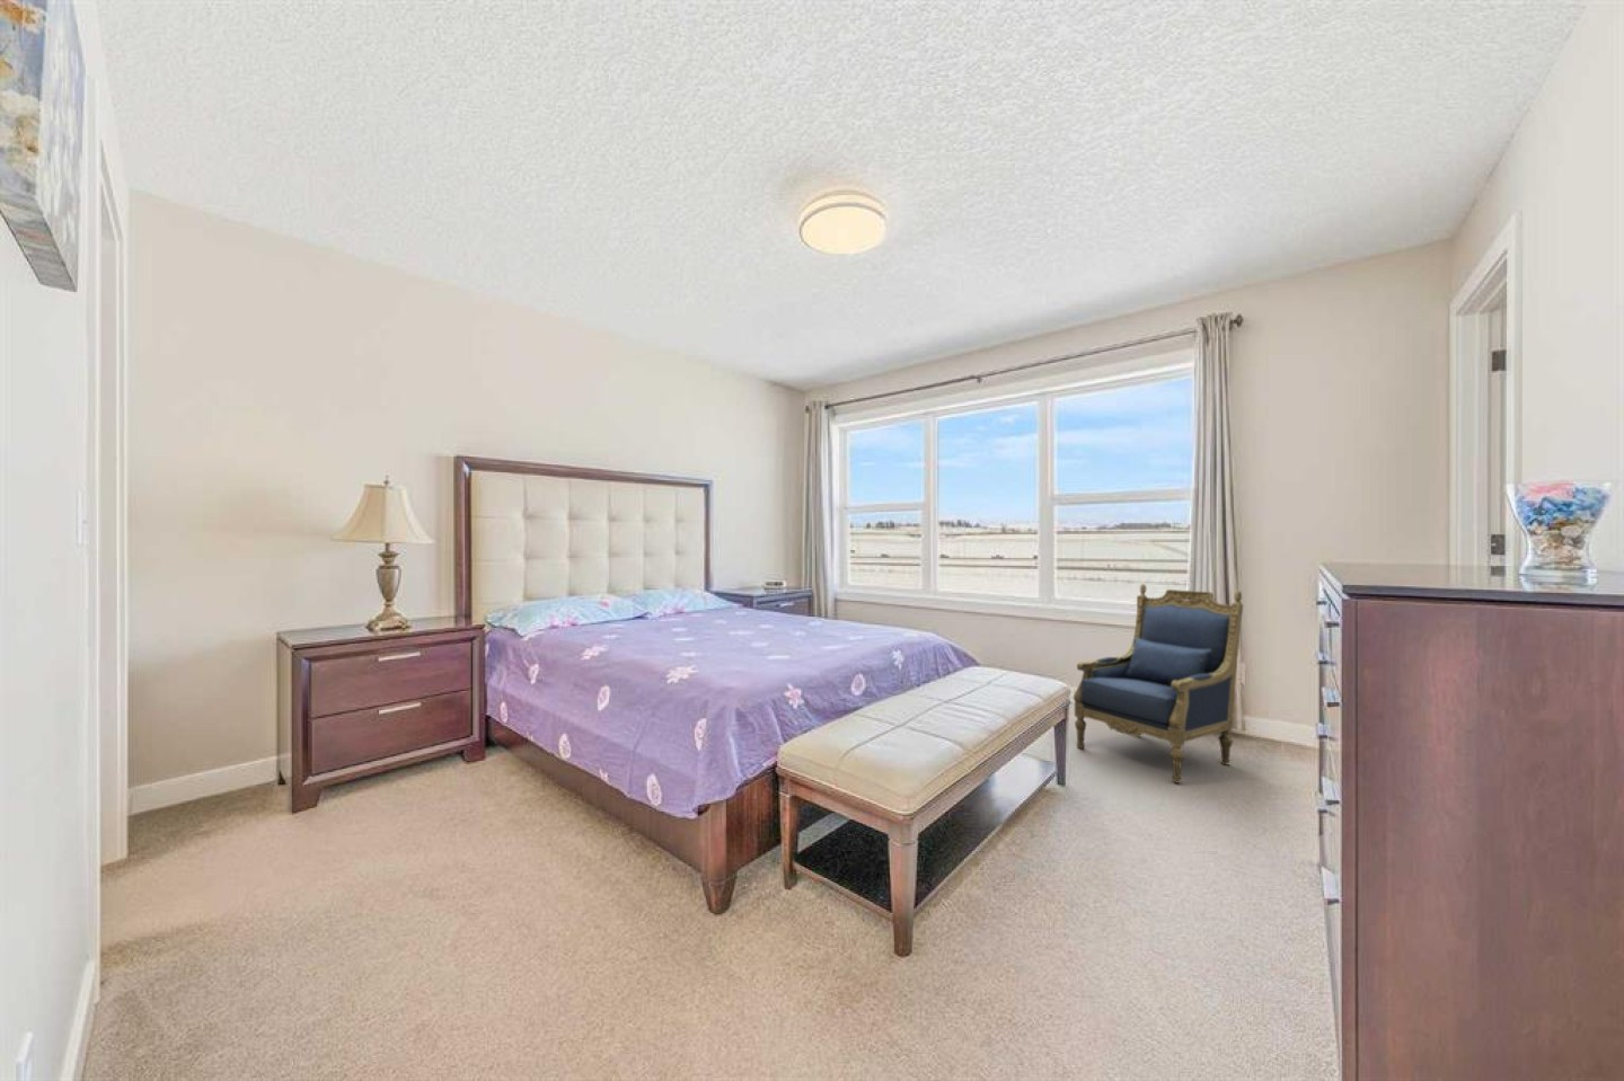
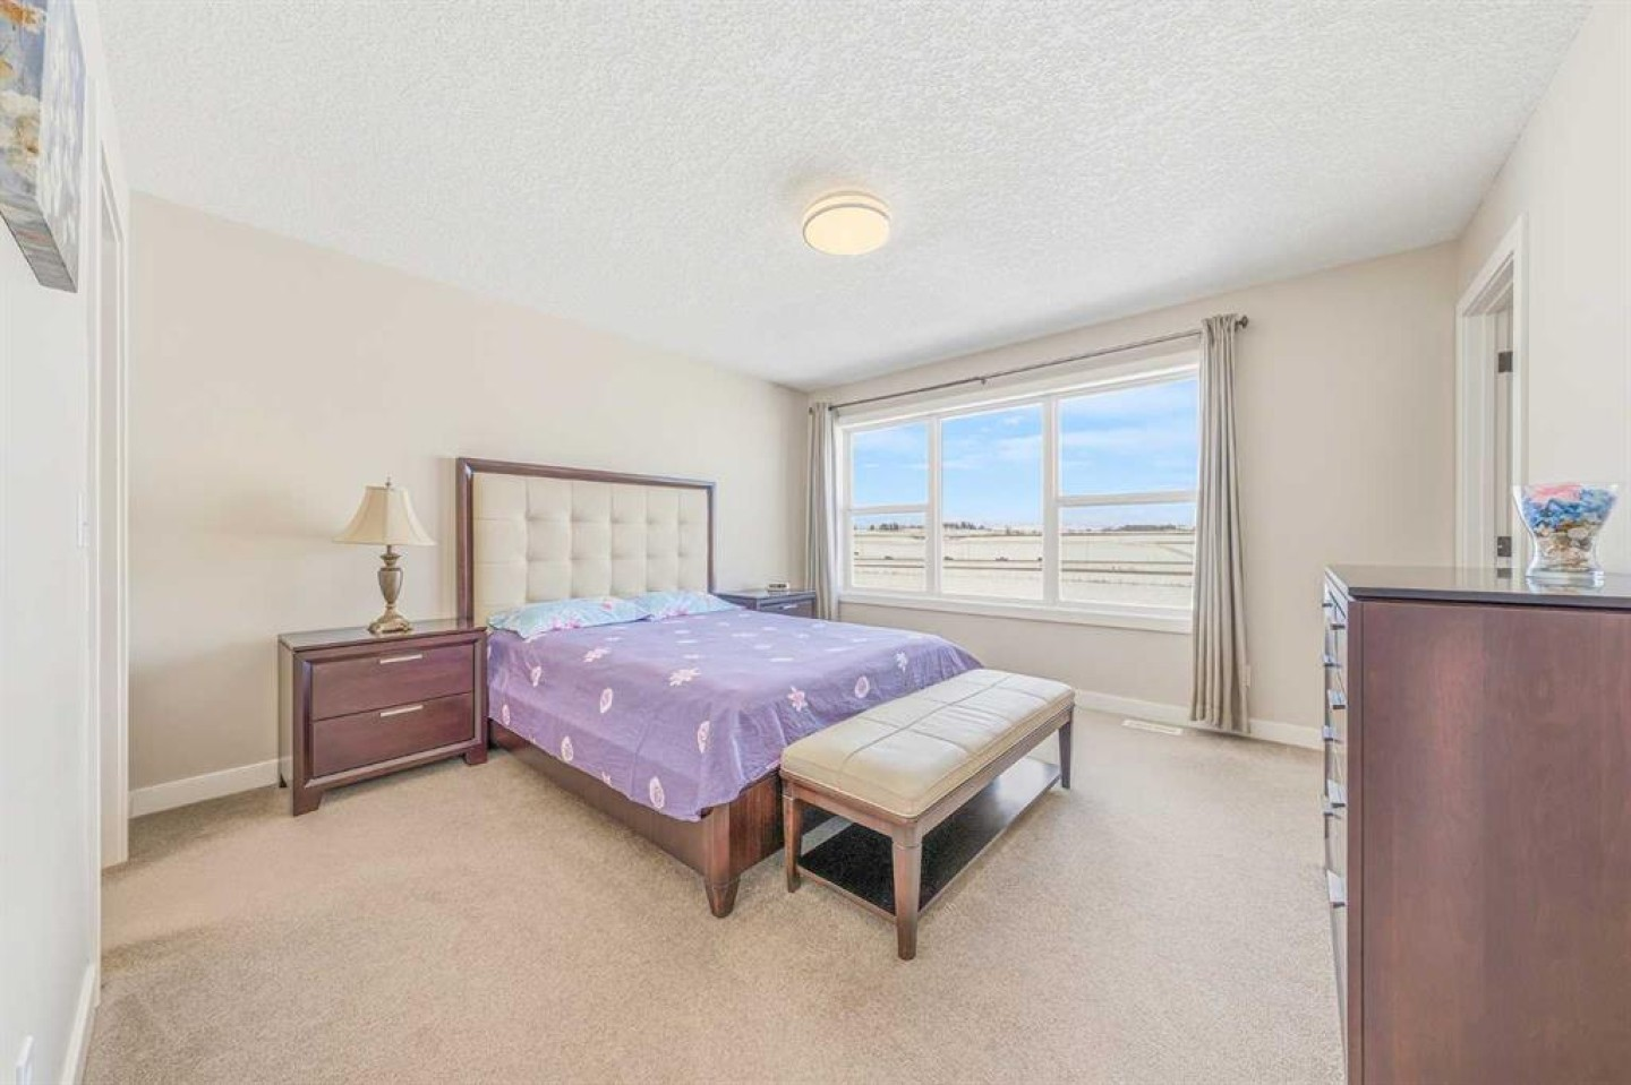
- armchair [1073,583,1244,784]
